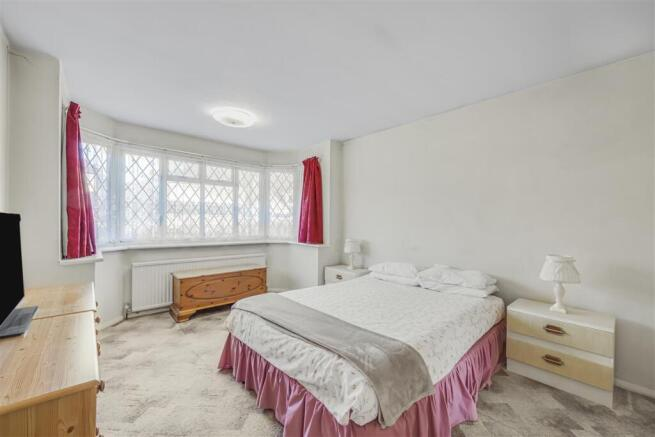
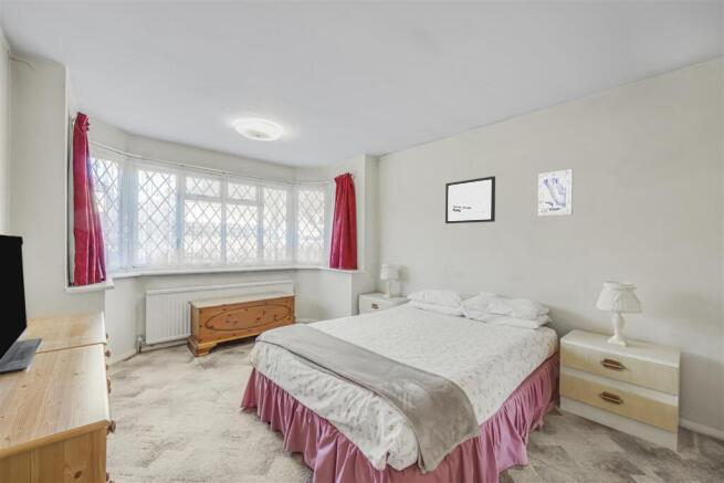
+ wall art [444,176,496,224]
+ wall art [537,168,574,217]
